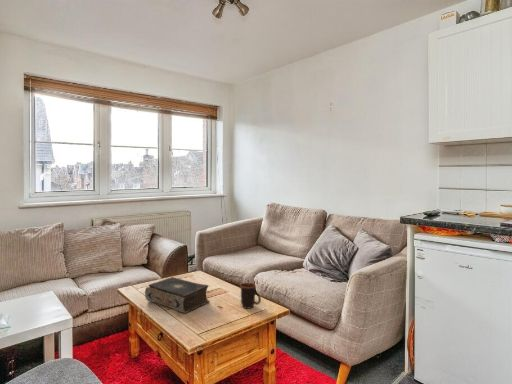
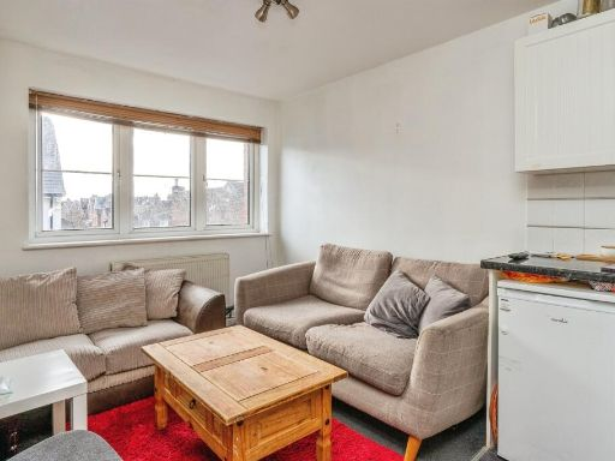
- mug [239,282,262,310]
- book [144,276,210,314]
